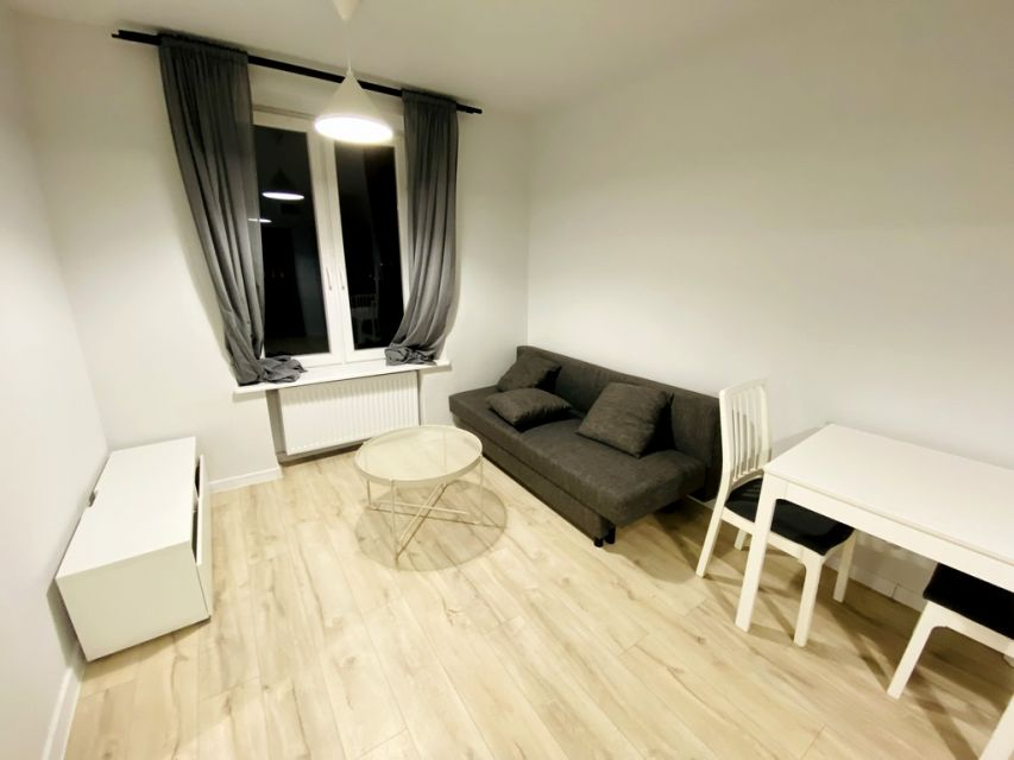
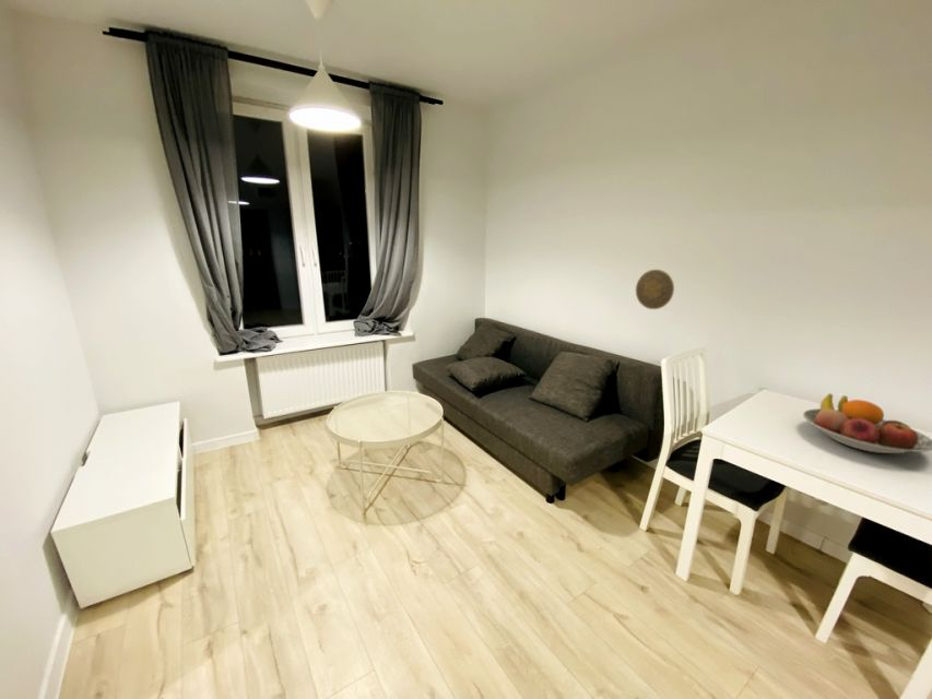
+ fruit bowl [802,393,932,454]
+ decorative plate [635,269,675,310]
